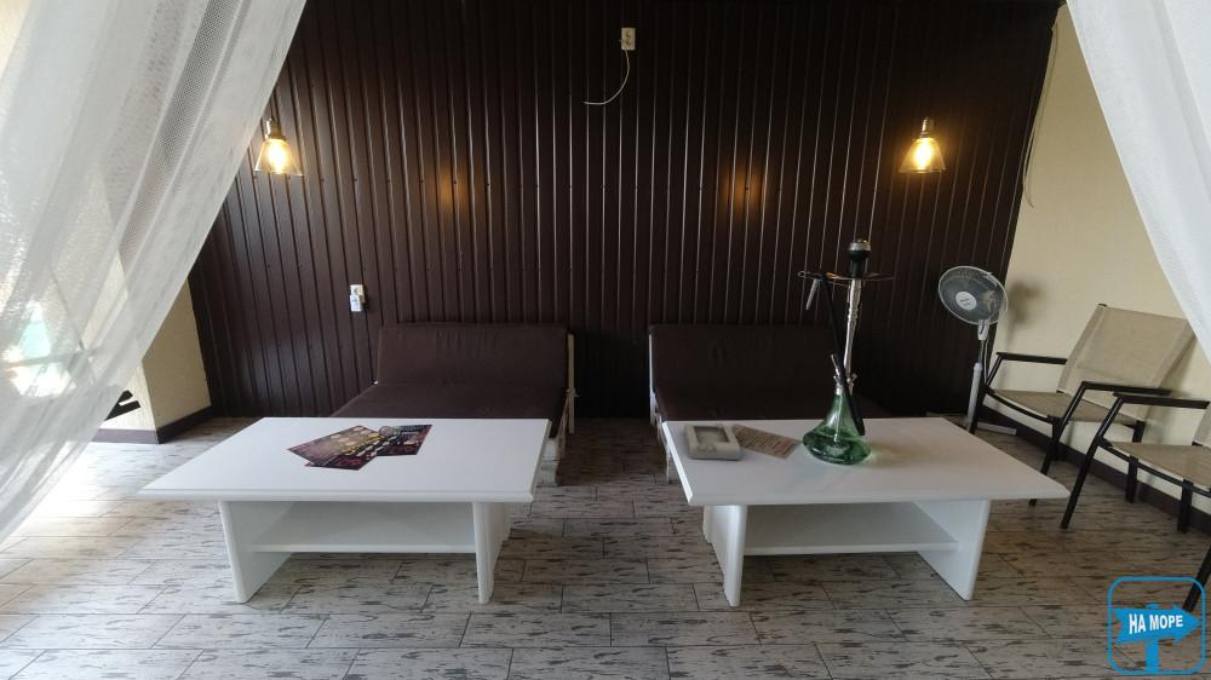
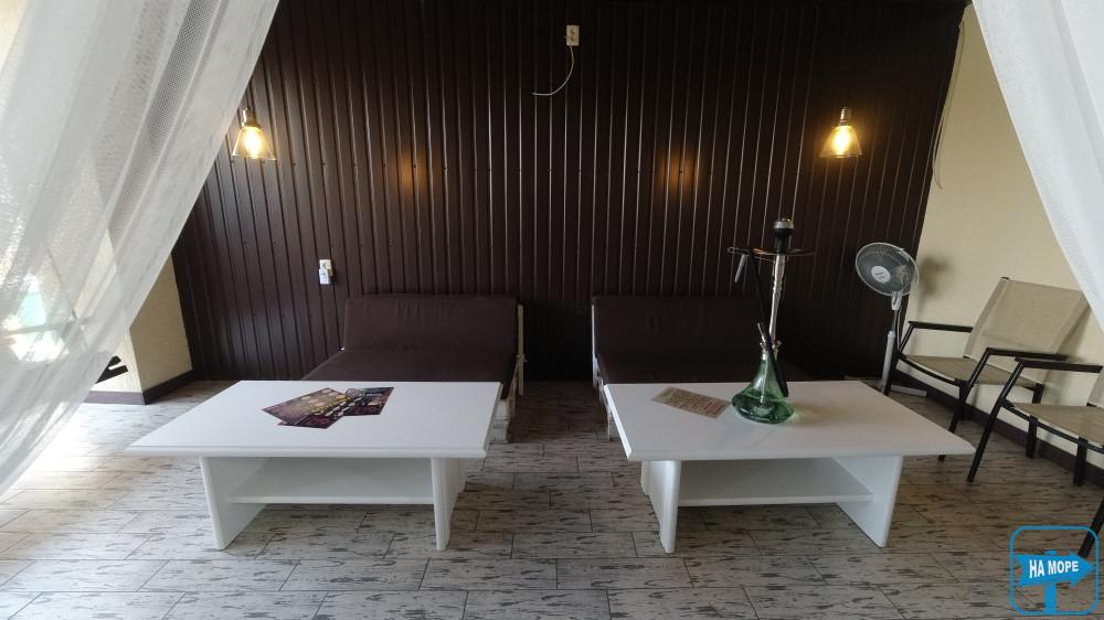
- ashtray [683,422,741,461]
